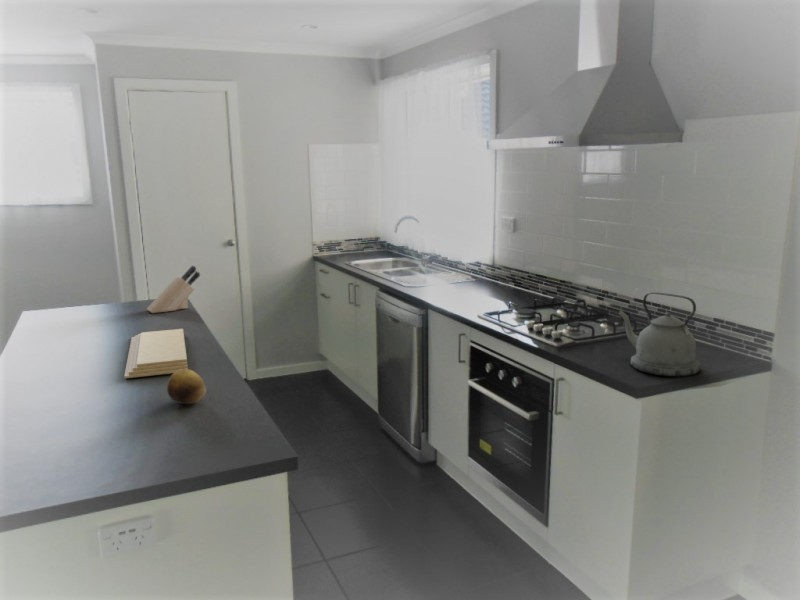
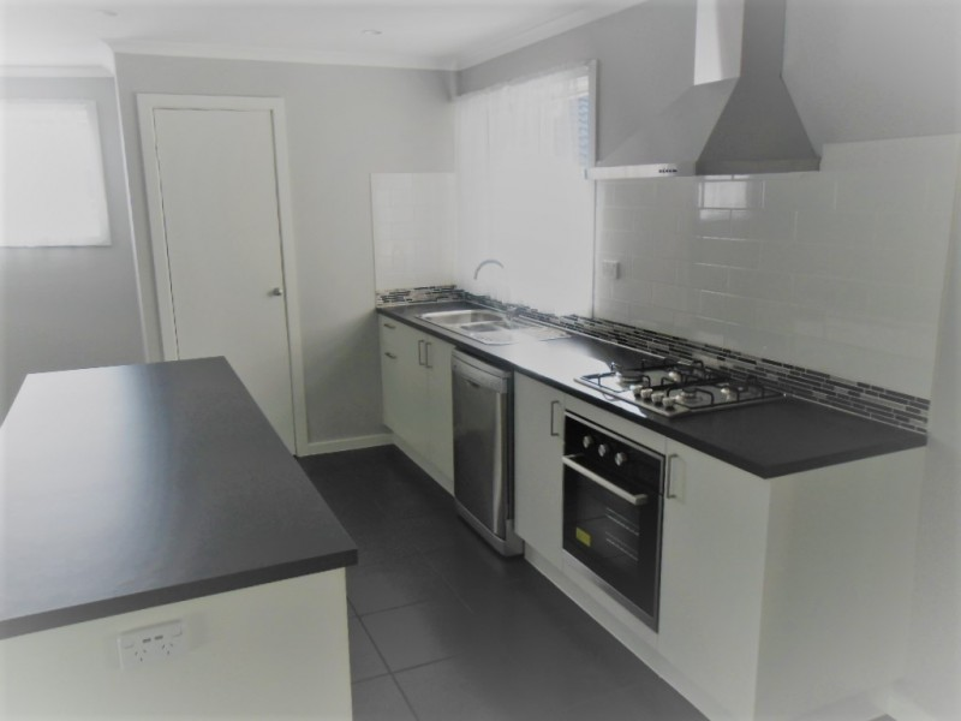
- fruit [166,368,207,405]
- kettle [618,291,701,377]
- cutting board [123,328,189,379]
- knife block [146,265,201,314]
